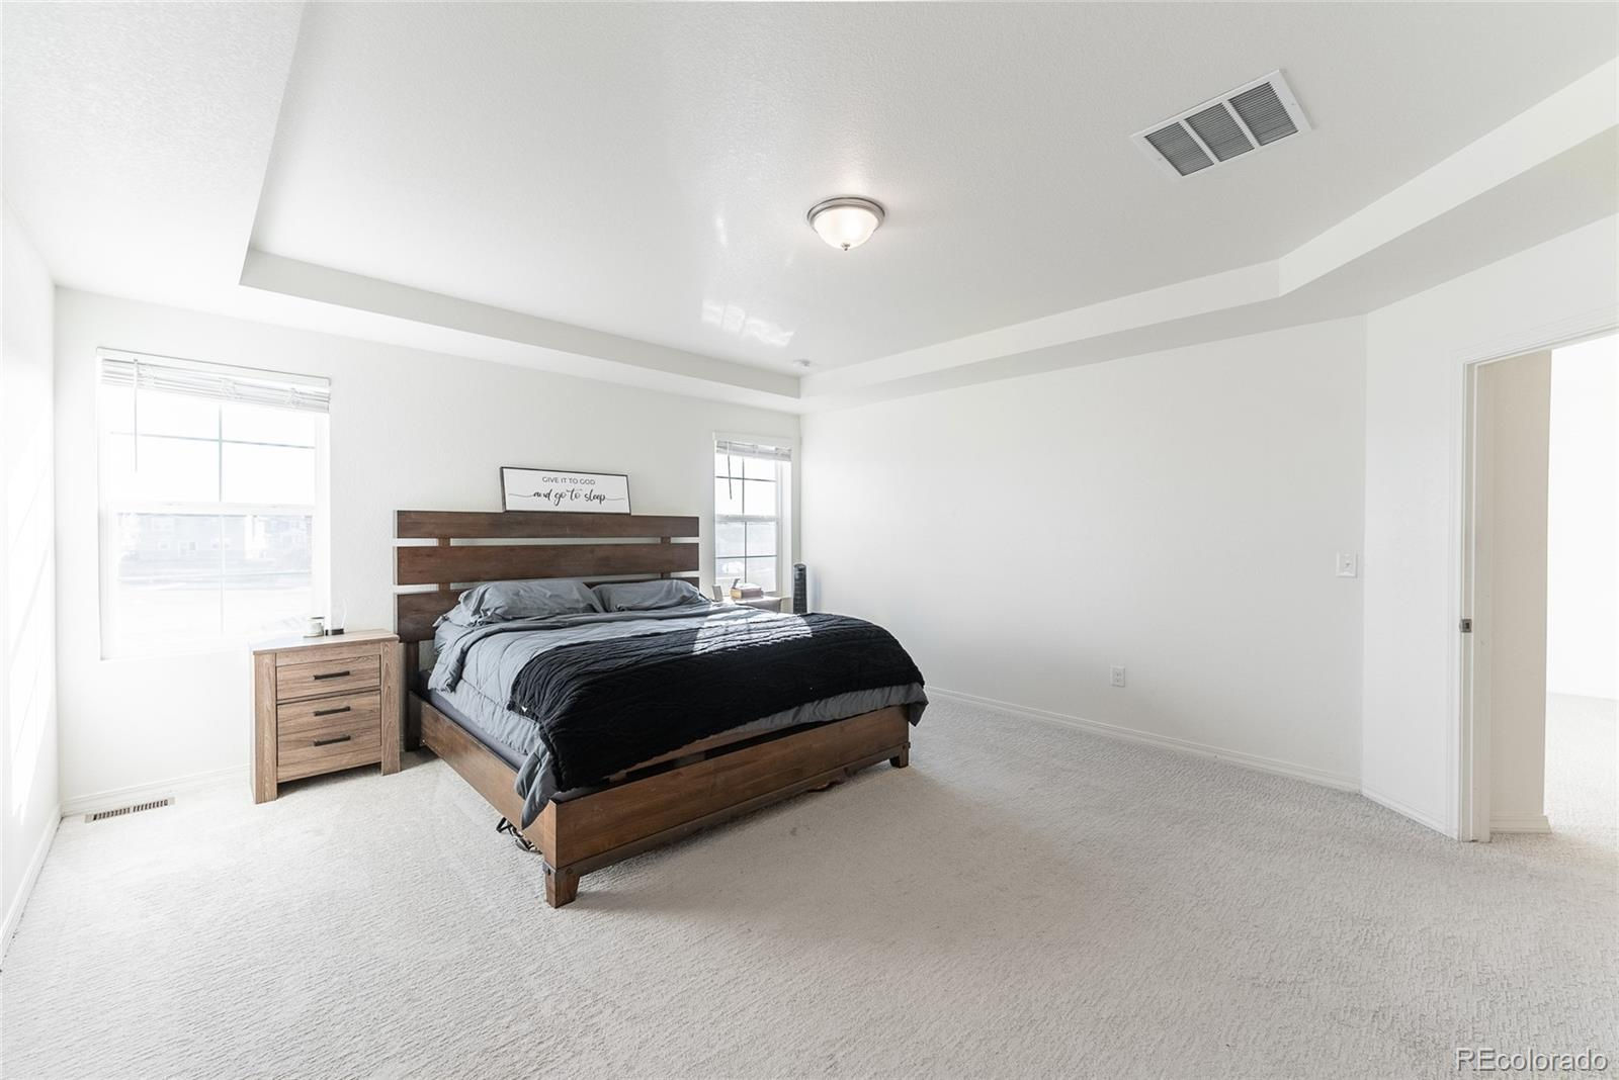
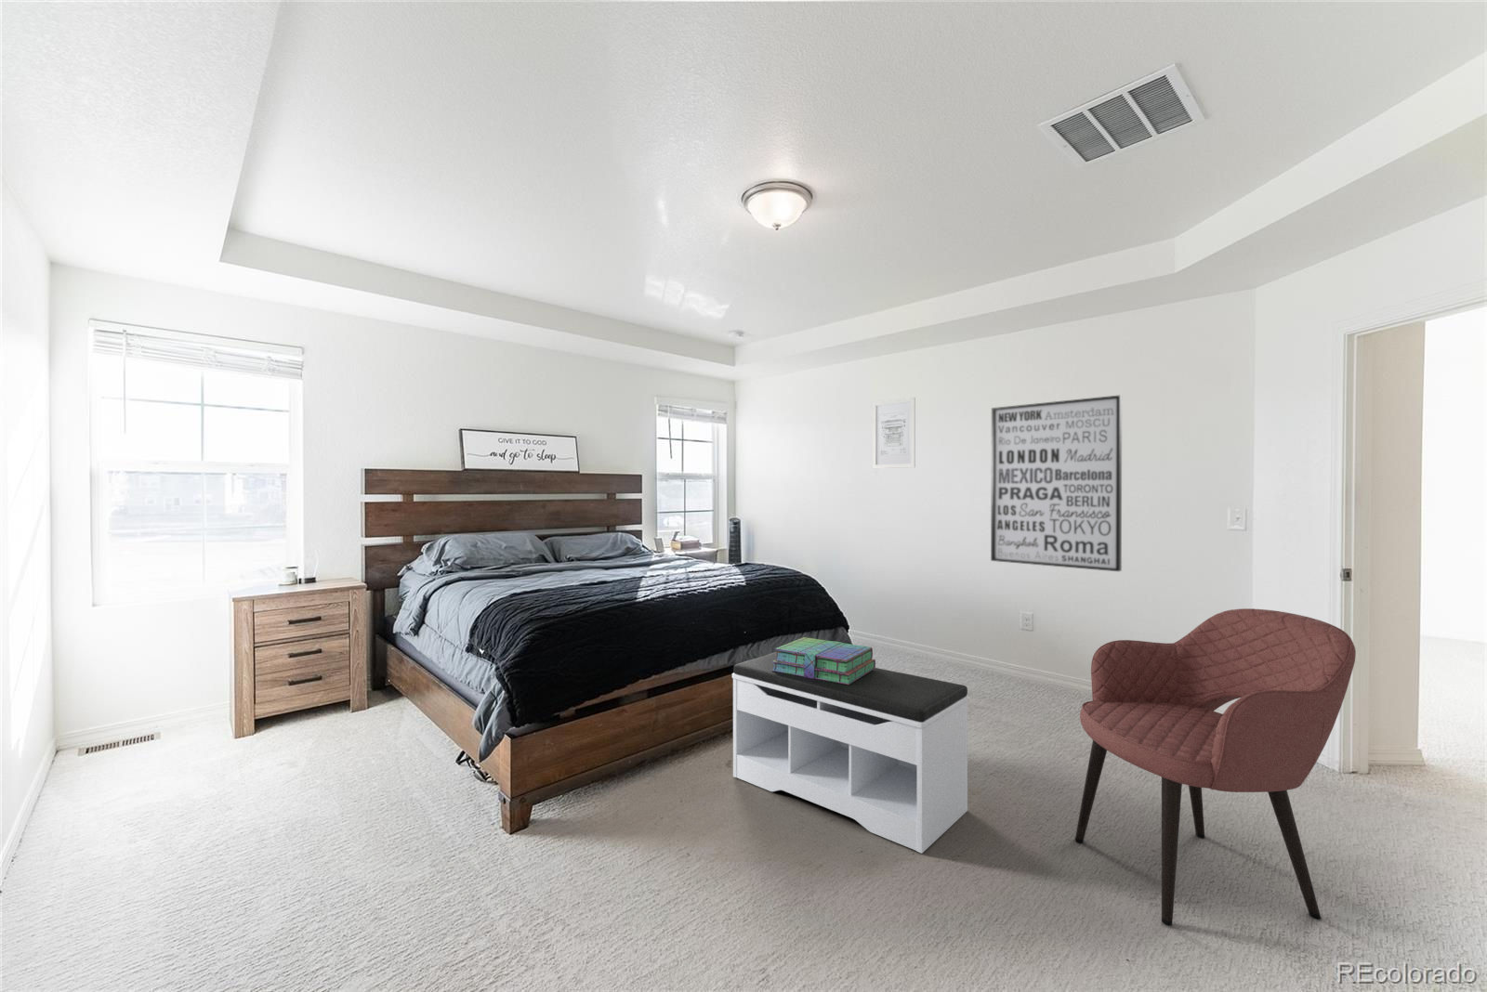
+ bench [732,651,969,855]
+ wall art [871,396,917,471]
+ armchair [1074,608,1356,926]
+ wall art [990,395,1123,572]
+ stack of books [773,637,877,684]
